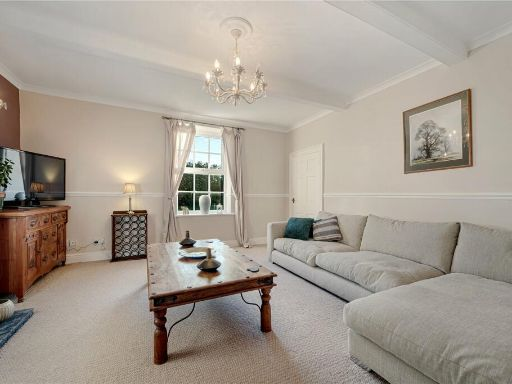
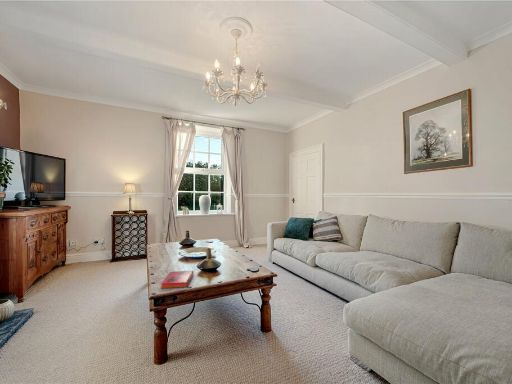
+ hardback book [160,270,195,289]
